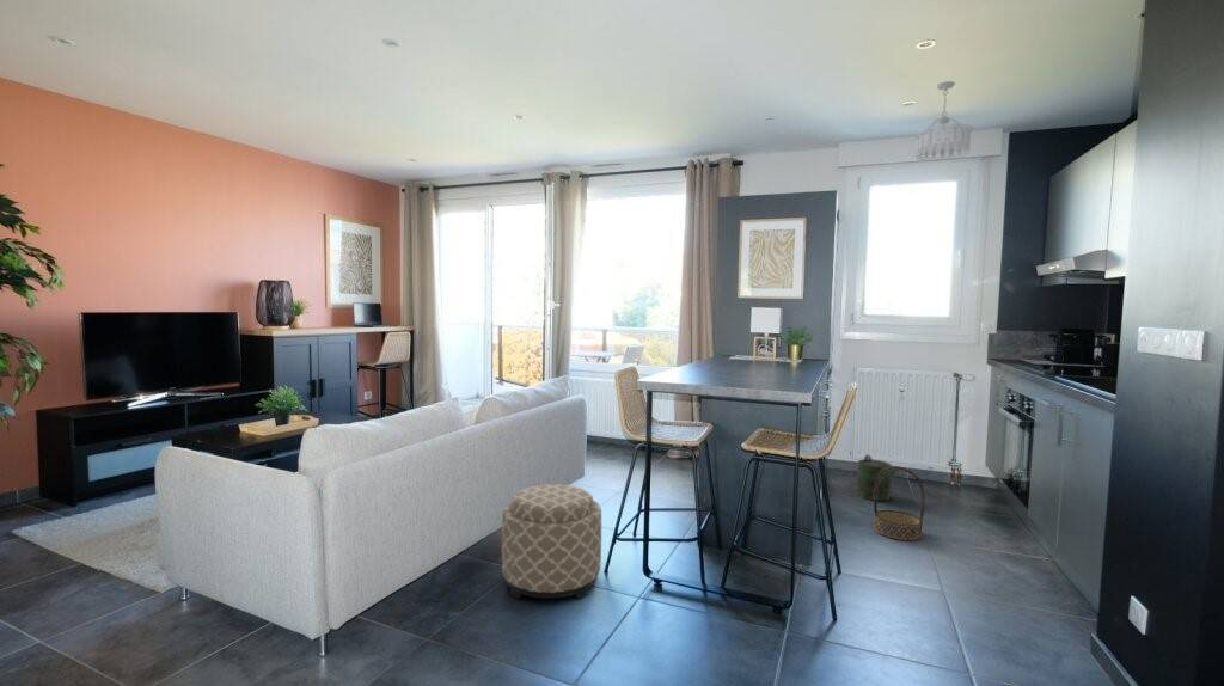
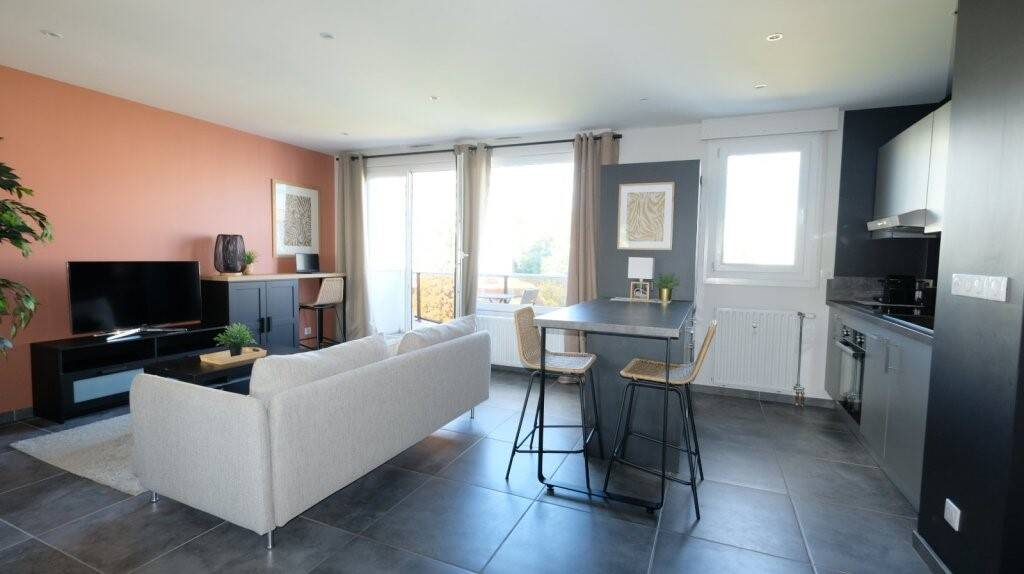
- ceiling light fixture [914,80,974,163]
- basket [873,465,926,541]
- ottoman [501,483,602,600]
- watering can [856,454,896,502]
